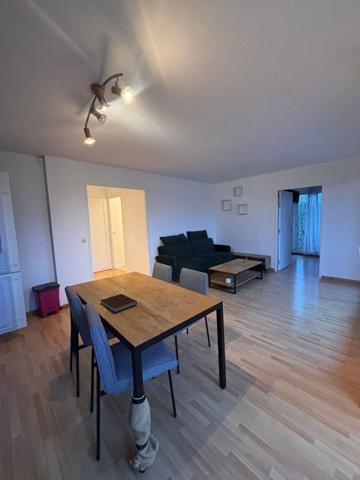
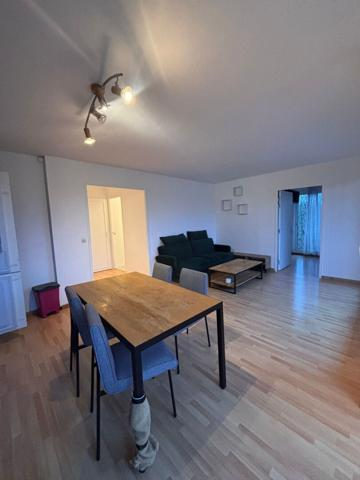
- notebook [100,293,138,313]
